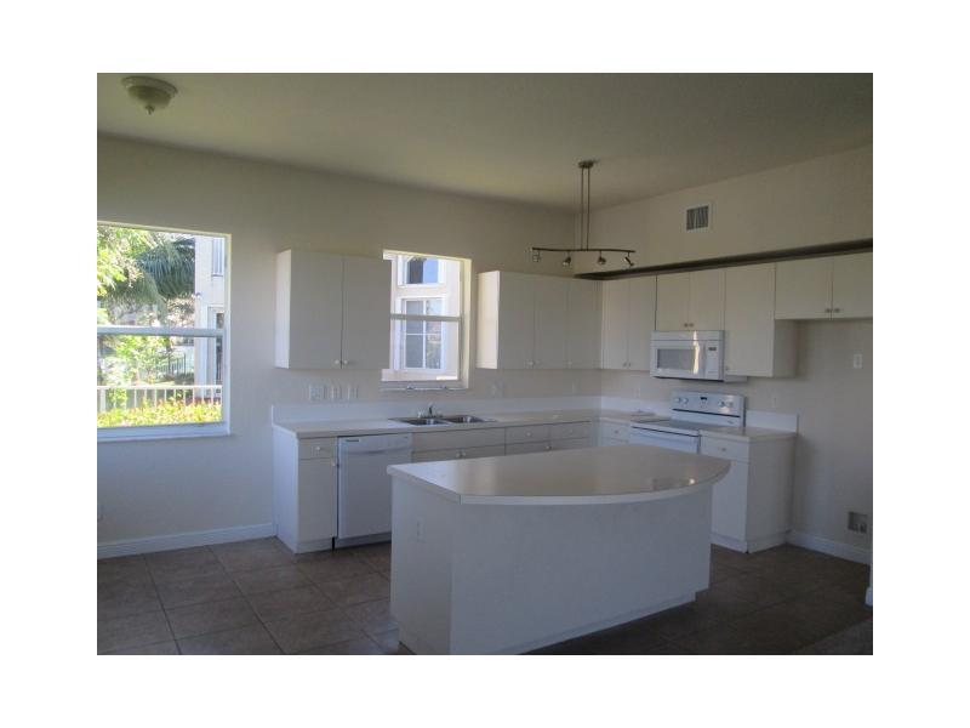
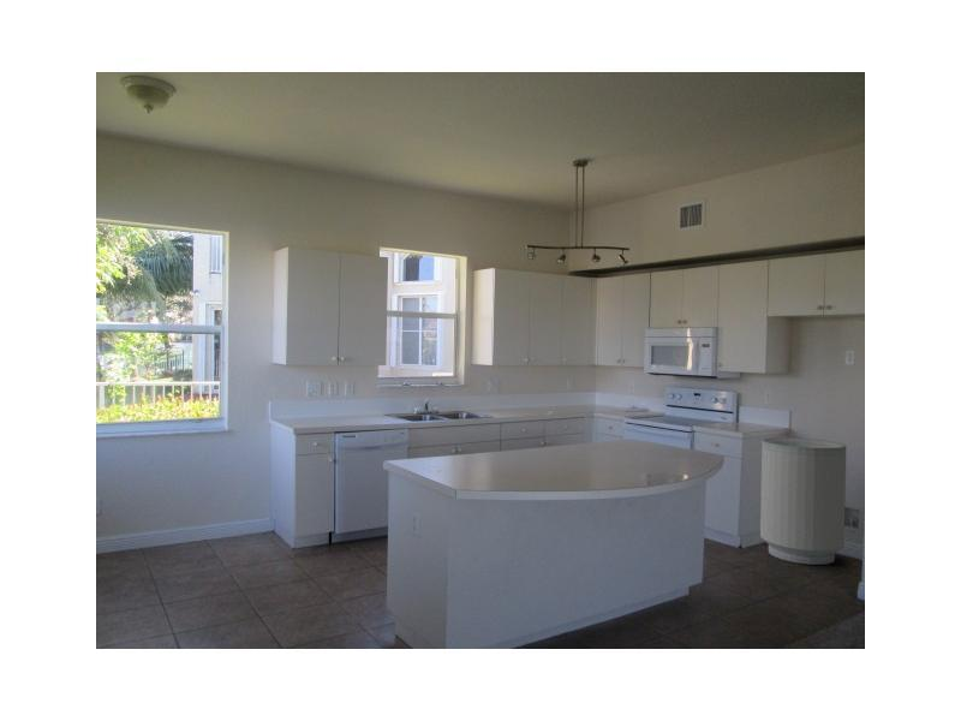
+ trash can [759,436,848,566]
